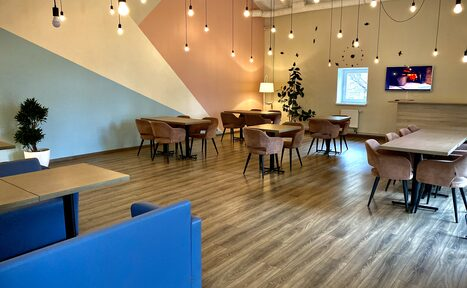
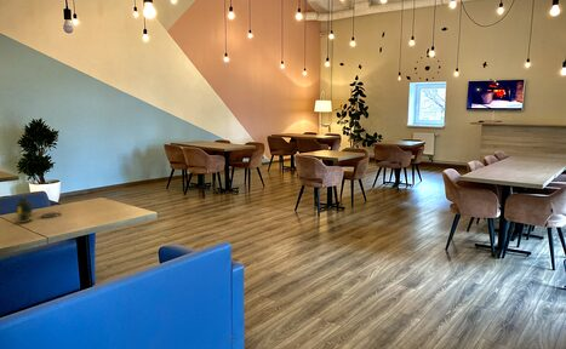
+ teapot [13,195,62,224]
